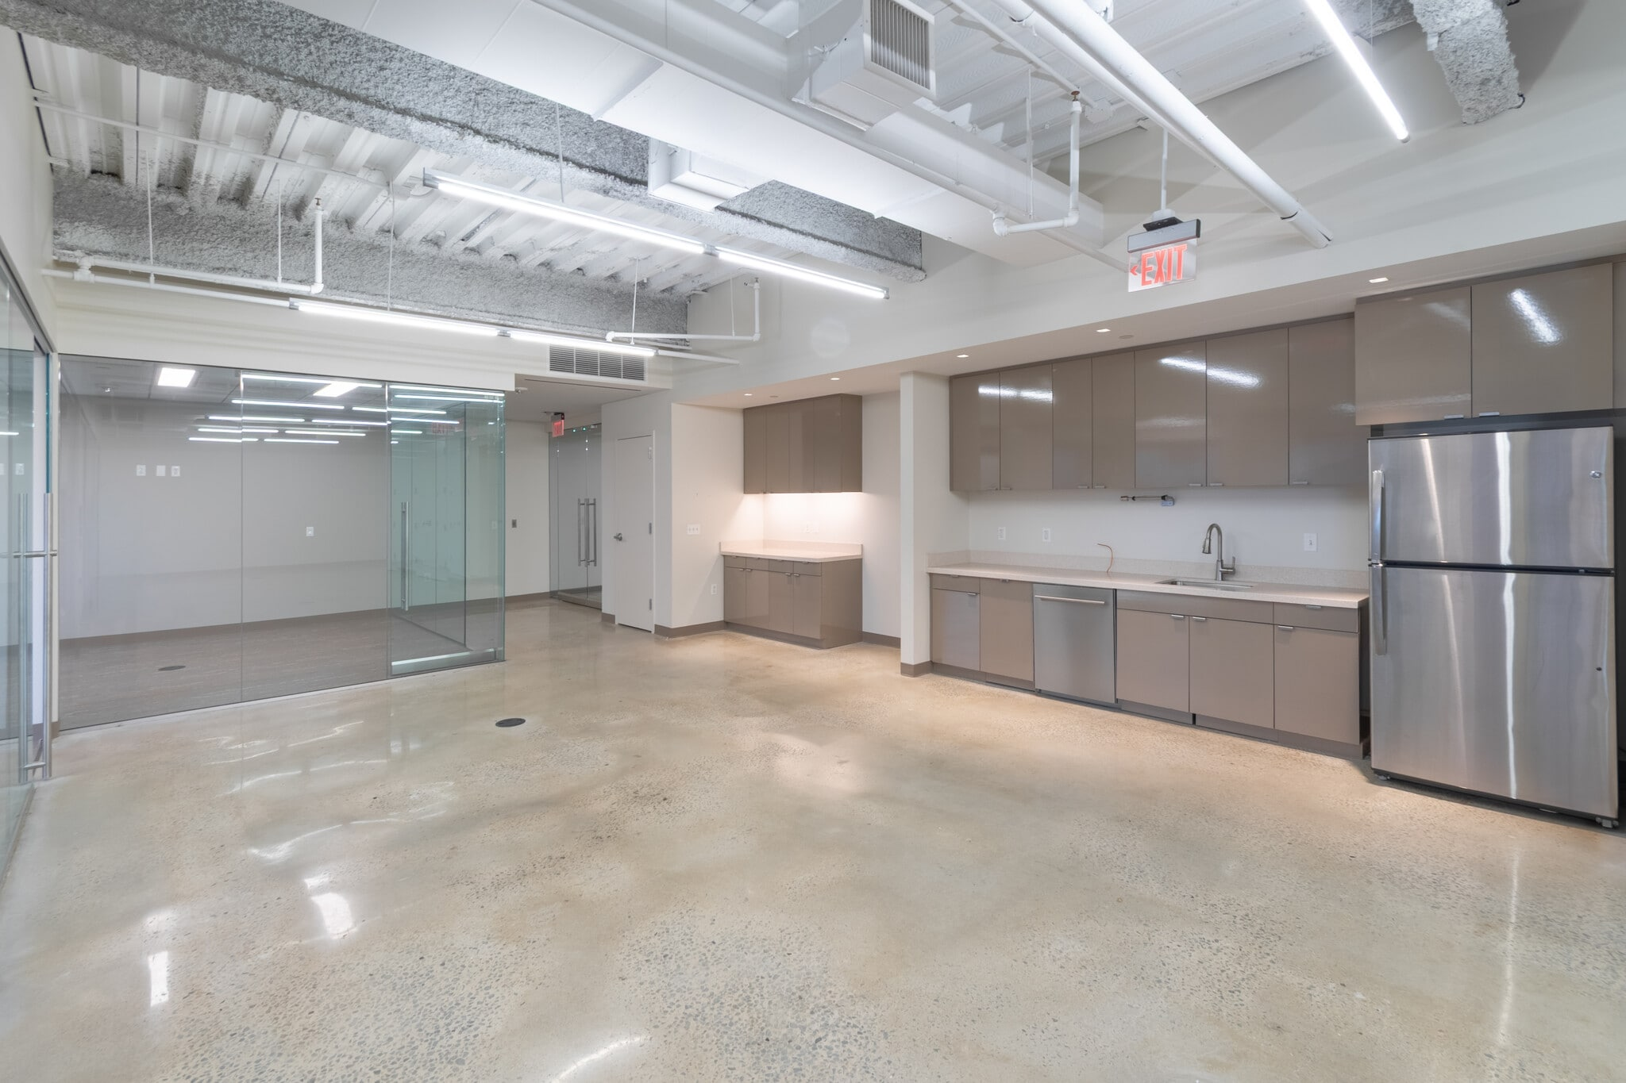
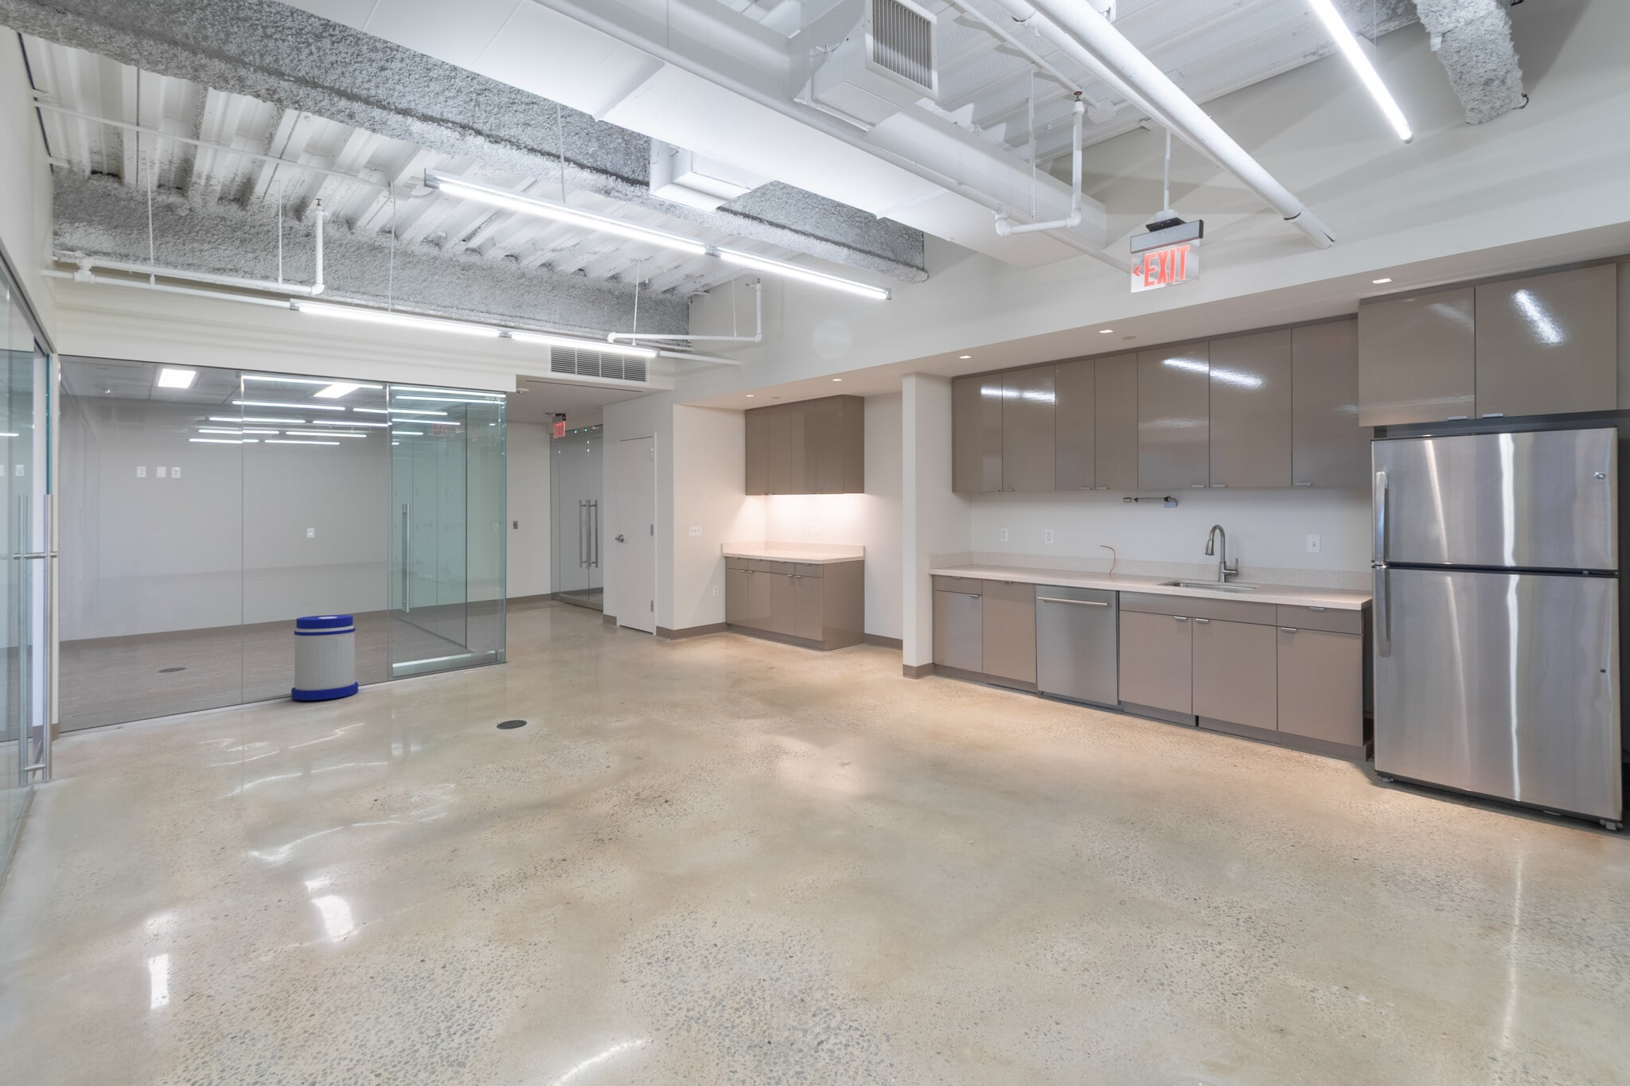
+ trash can [291,615,359,701]
